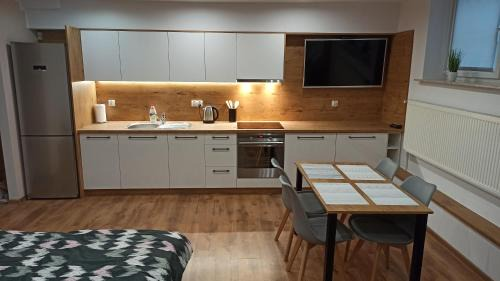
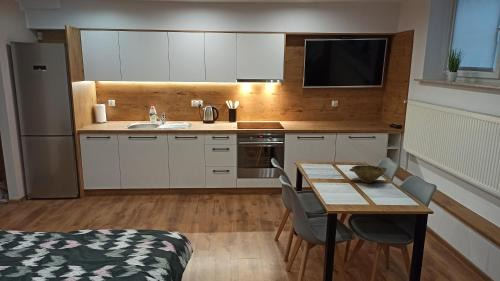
+ bowl [348,164,388,184]
